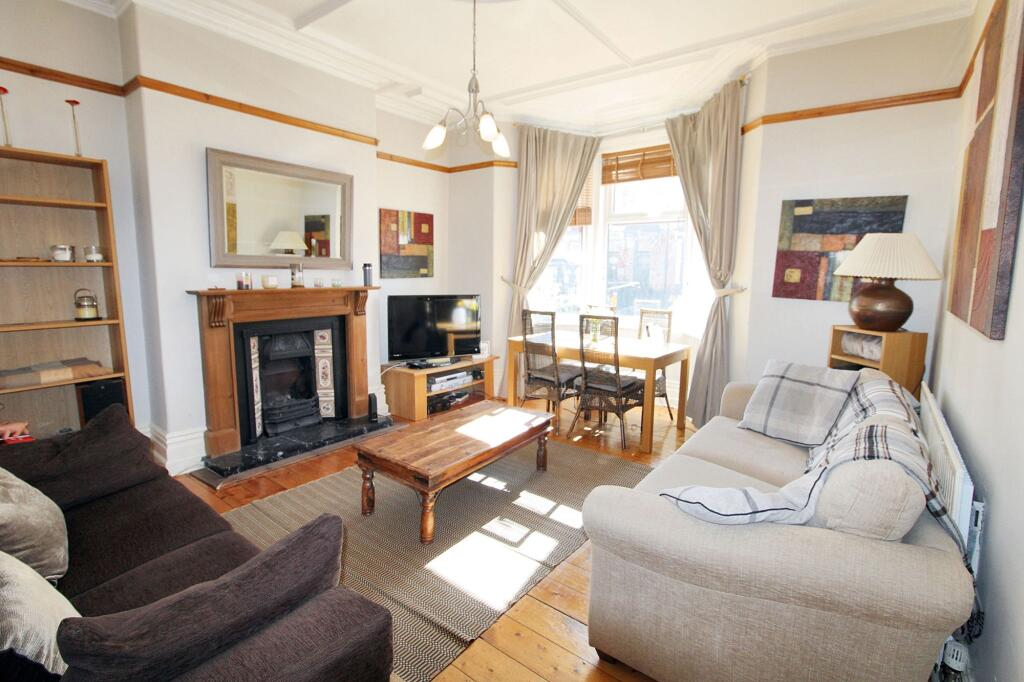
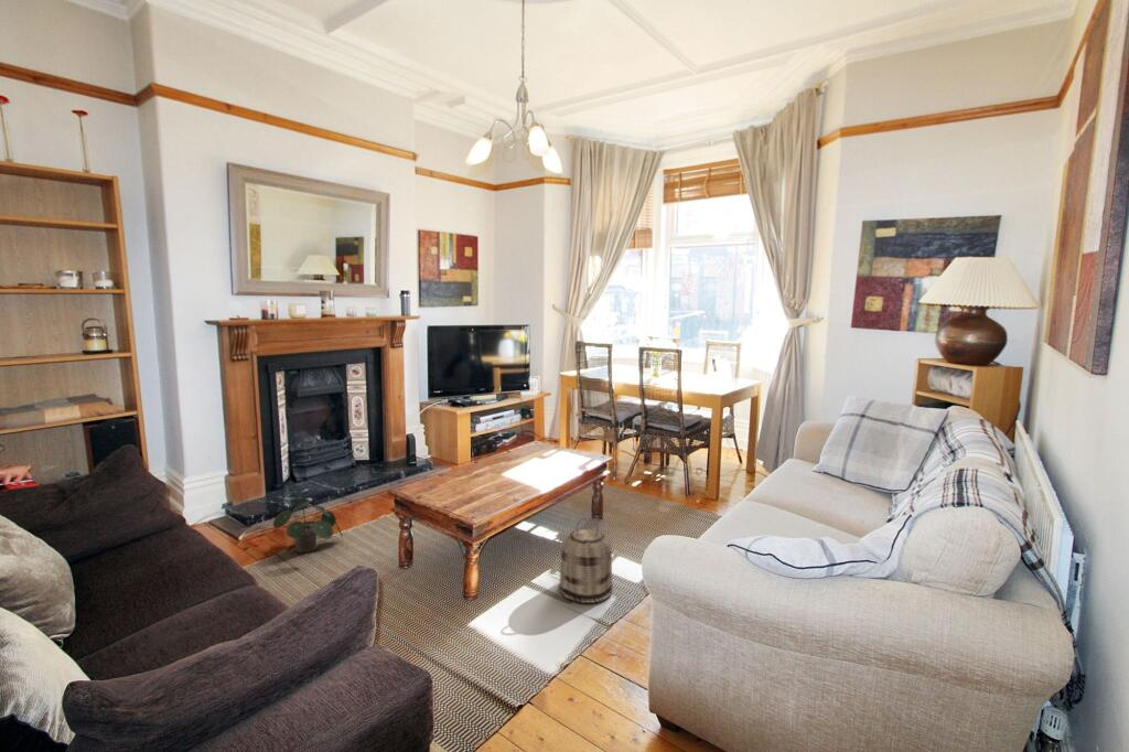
+ basket [558,517,614,604]
+ potted plant [272,498,344,555]
